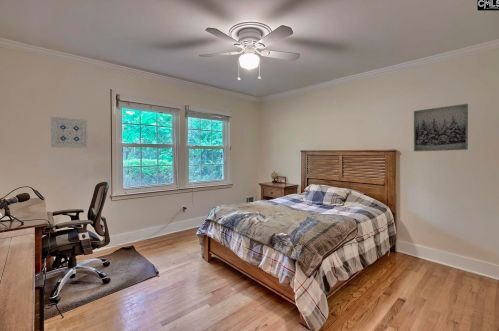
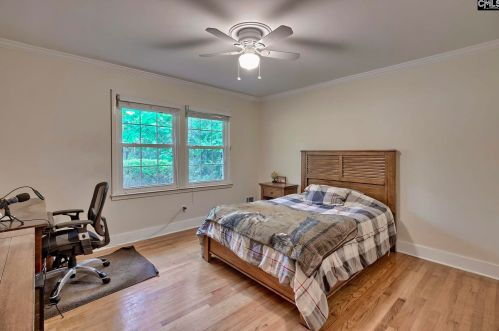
- wall art [413,103,469,152]
- wall art [50,116,89,149]
